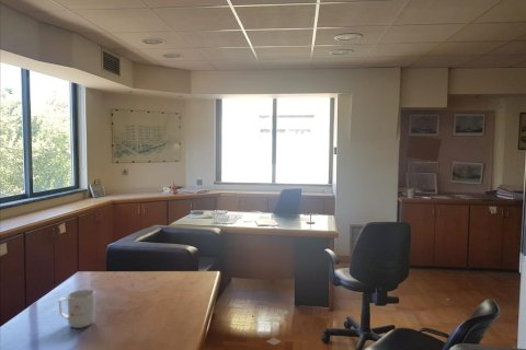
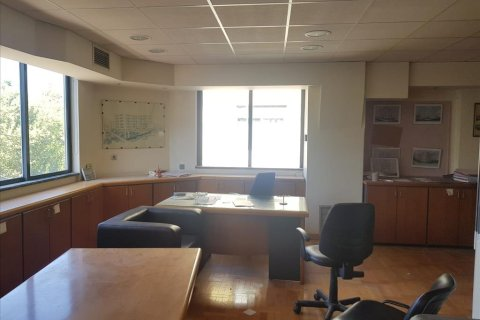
- mug [57,289,96,329]
